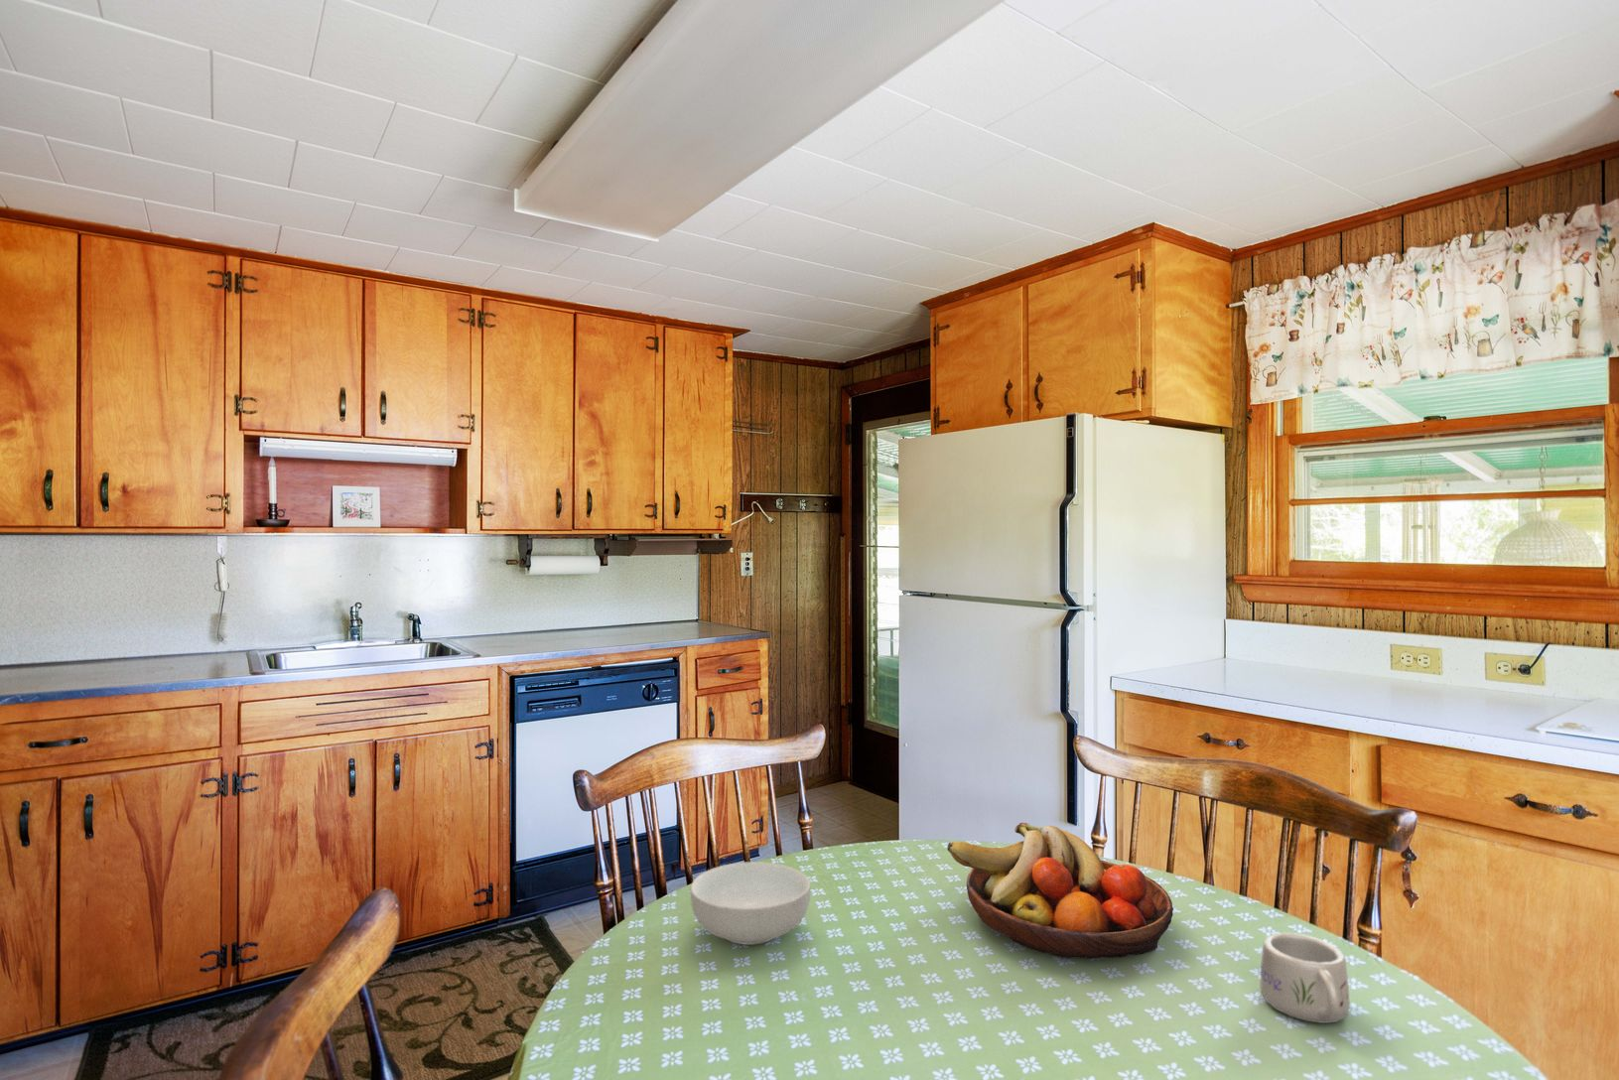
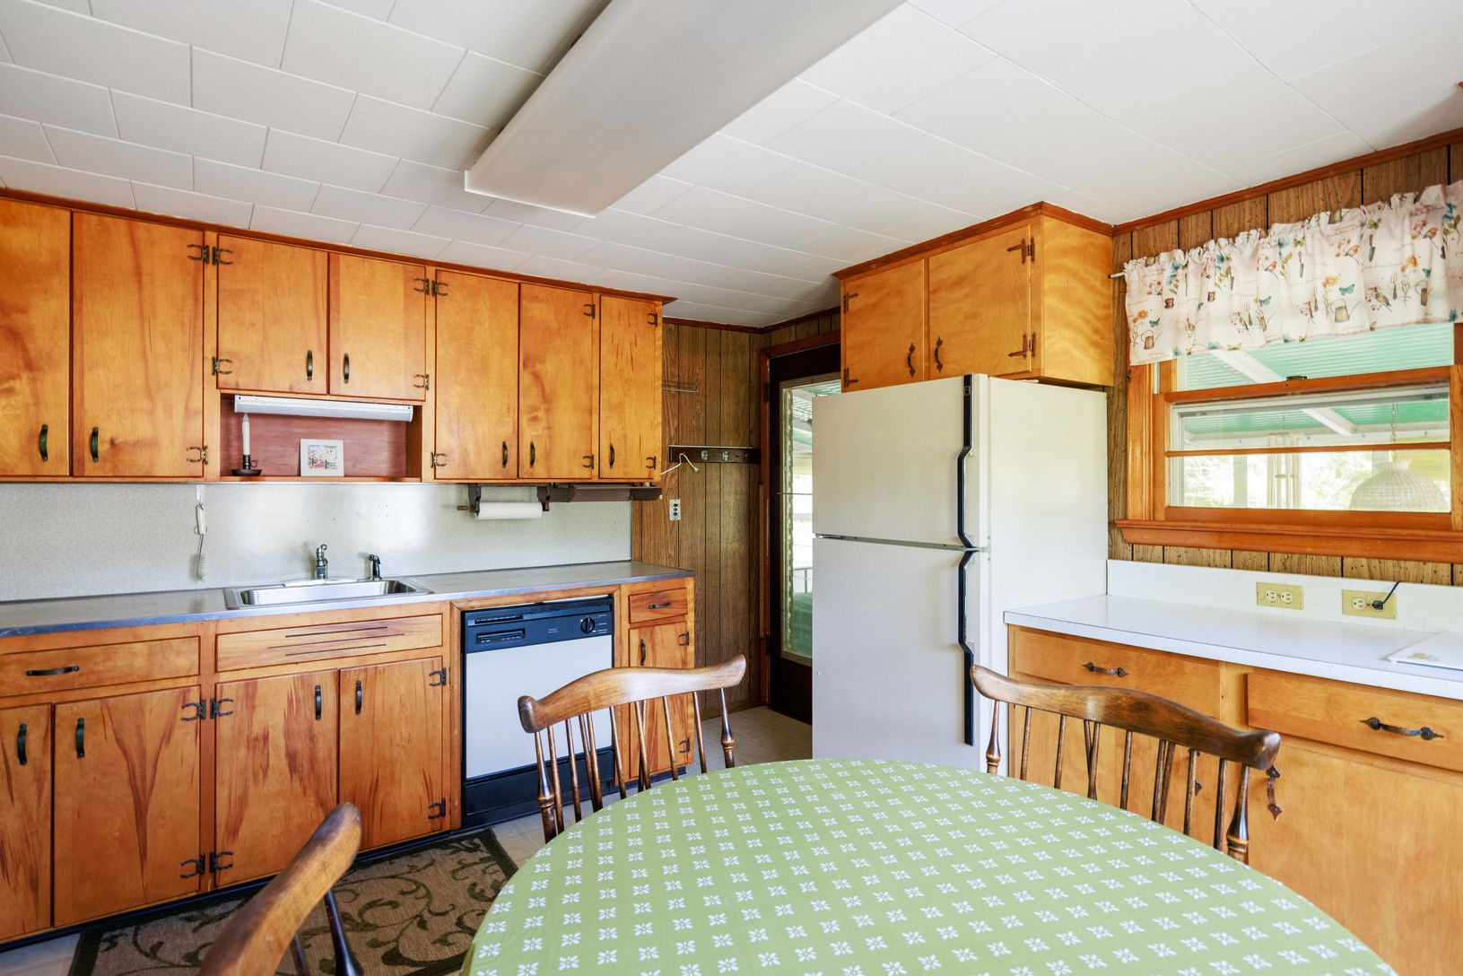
- fruit bowl [946,822,1174,959]
- mug [1259,932,1351,1025]
- cereal bowl [690,861,811,946]
